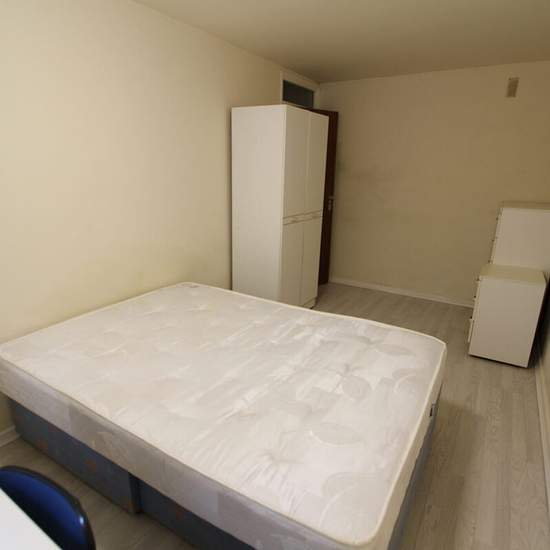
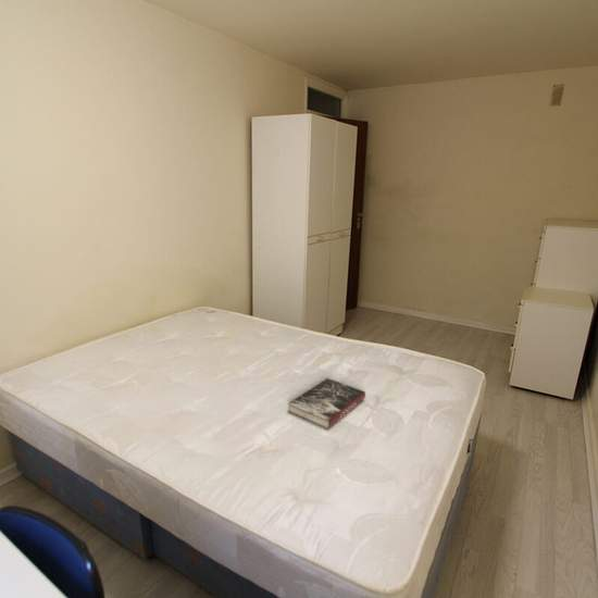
+ book [287,377,366,431]
